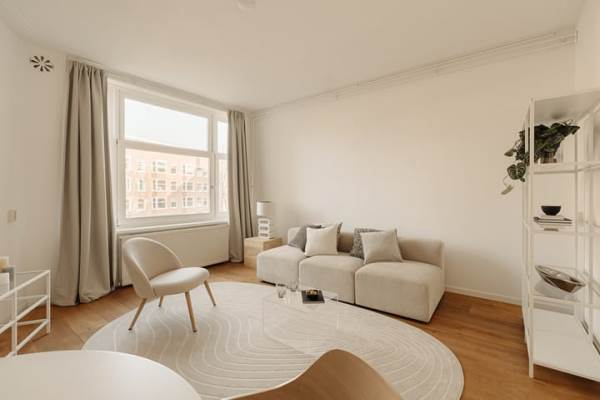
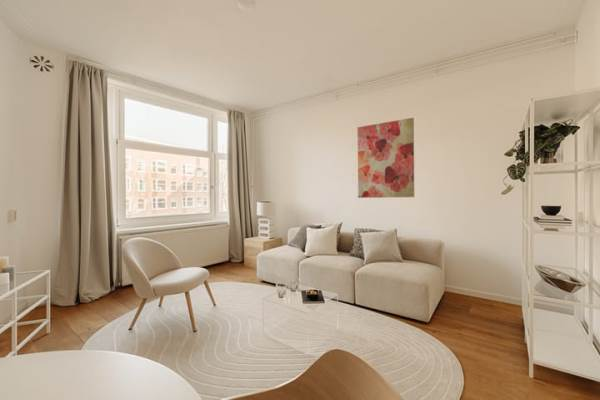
+ wall art [356,117,415,199]
